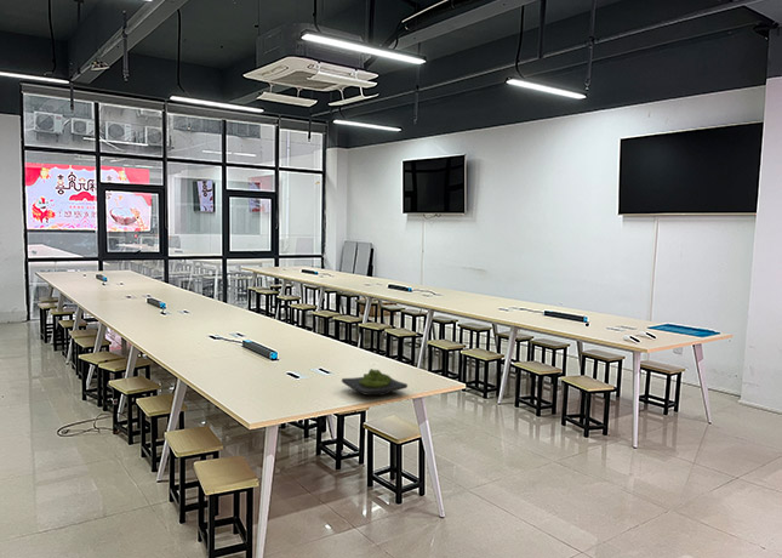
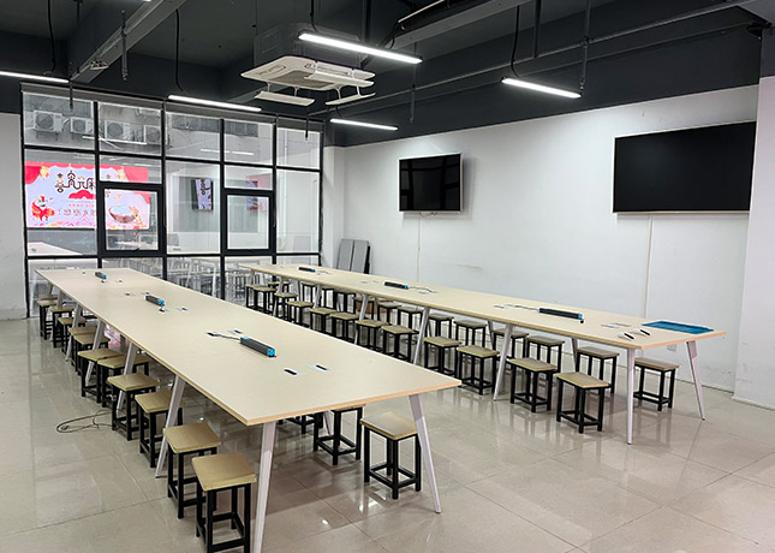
- wasabi [341,368,409,397]
